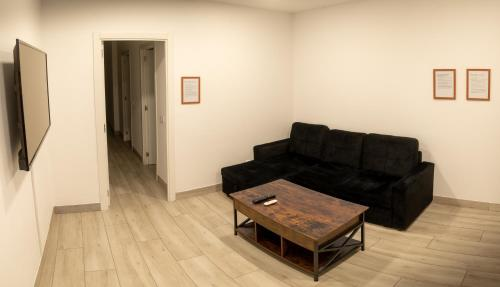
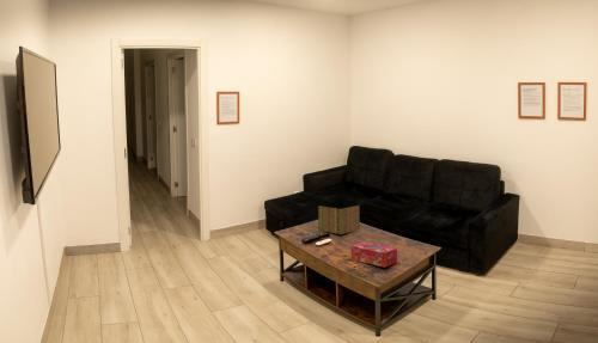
+ book [317,204,361,235]
+ tissue box [350,241,398,269]
